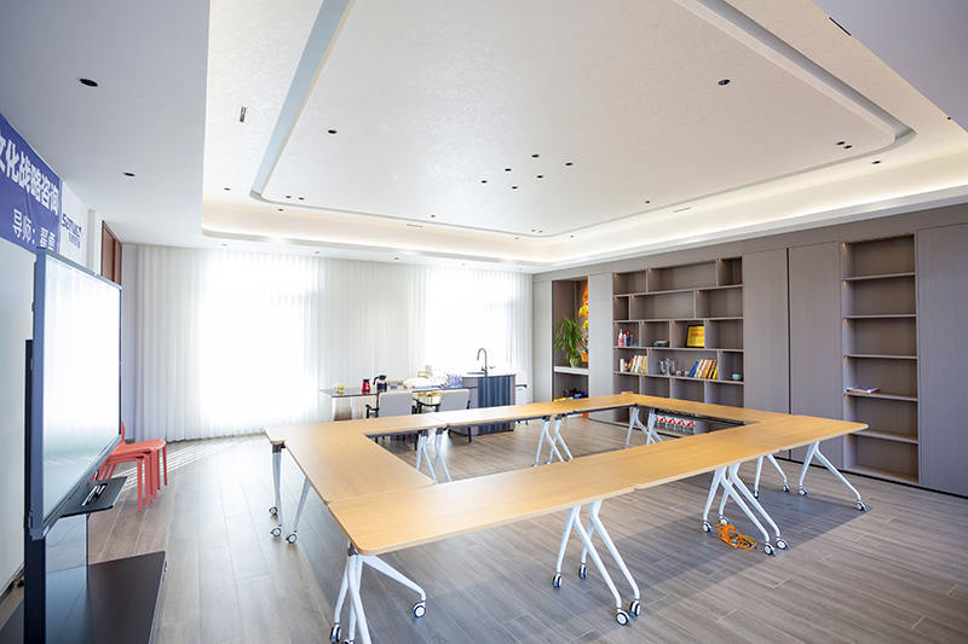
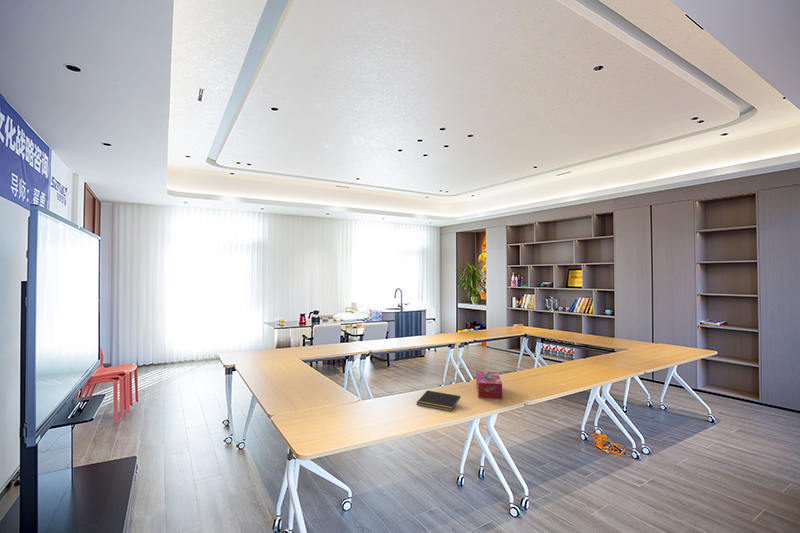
+ tissue box [475,370,503,400]
+ notepad [415,389,462,412]
